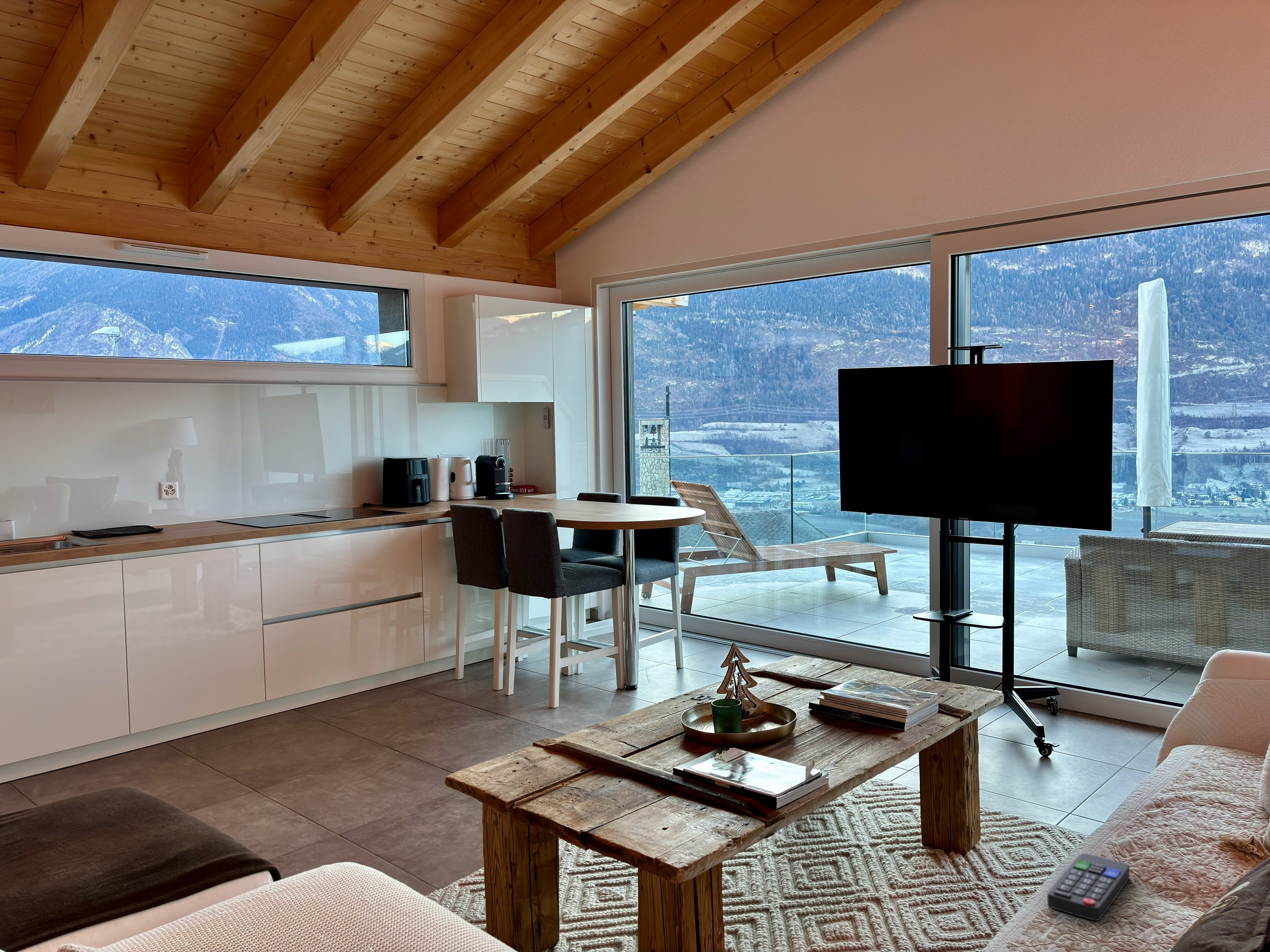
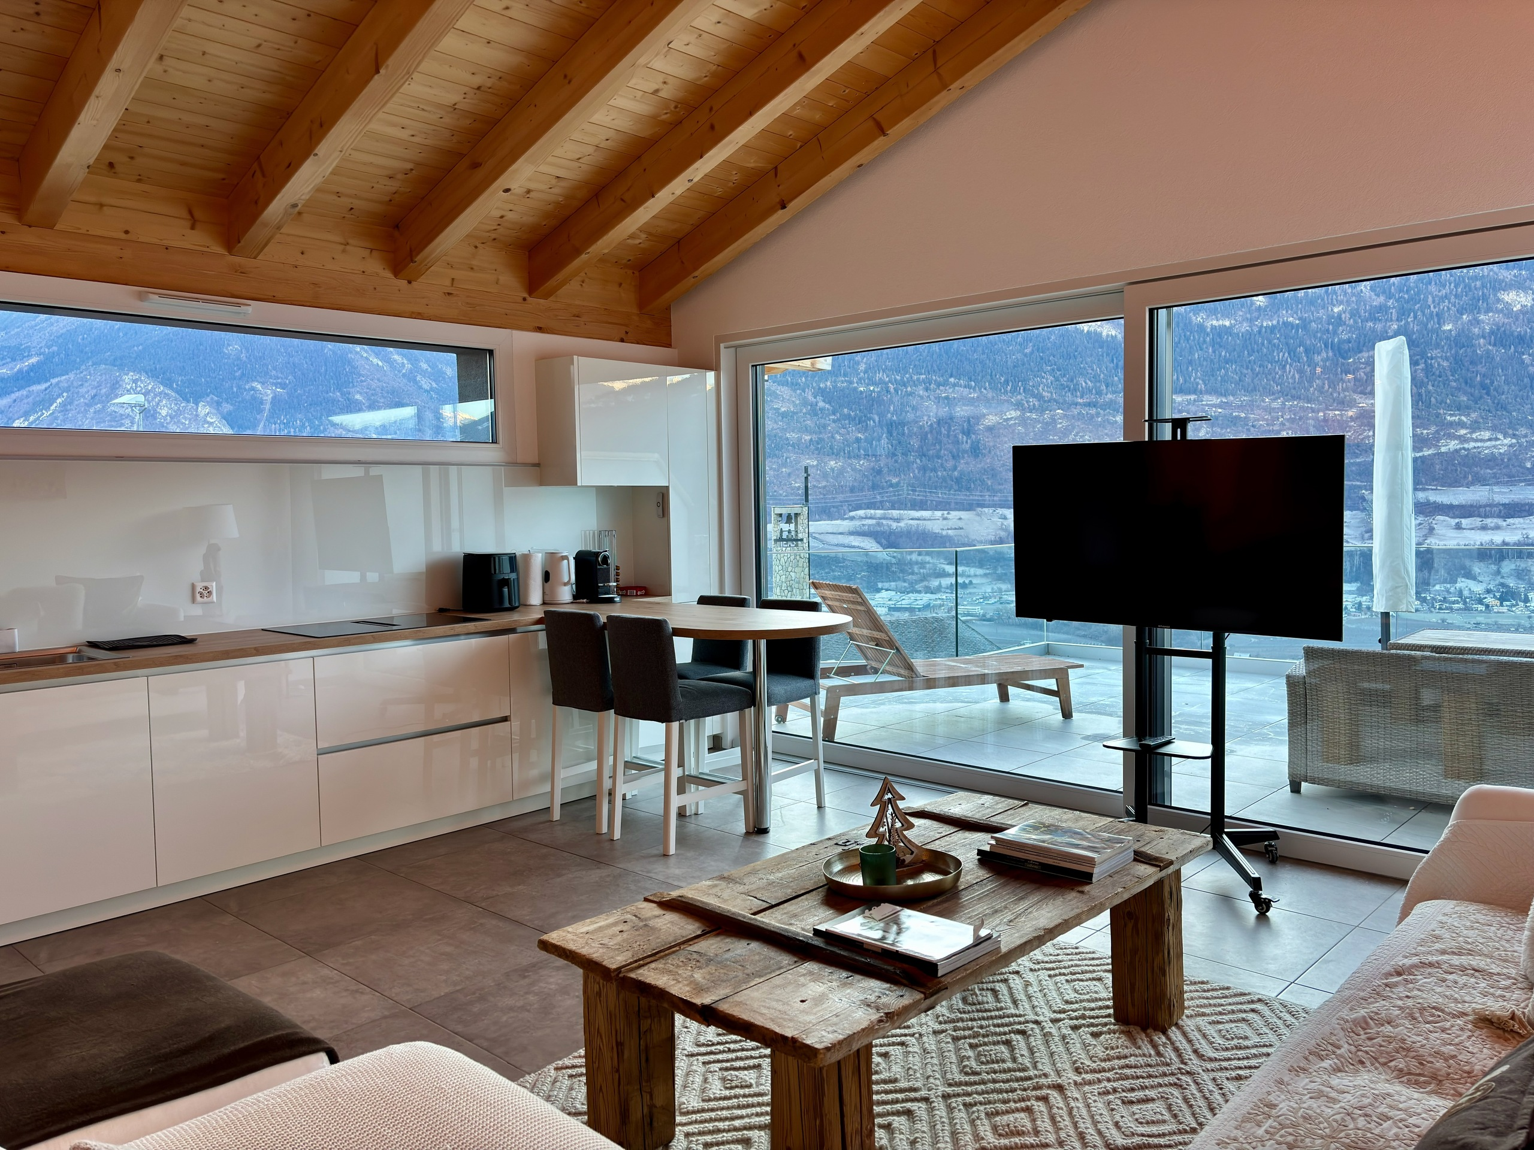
- remote control [1047,853,1130,921]
